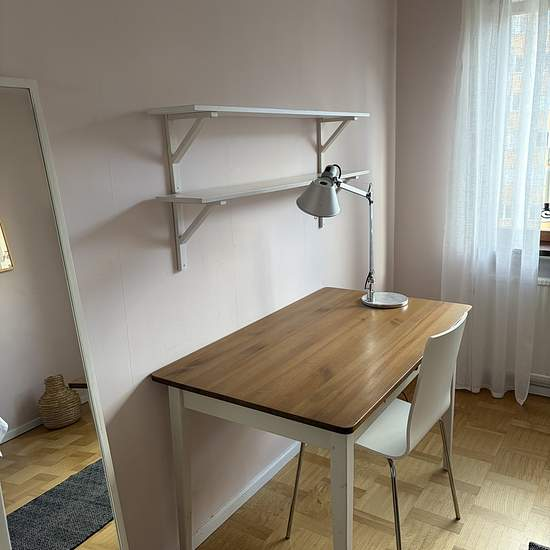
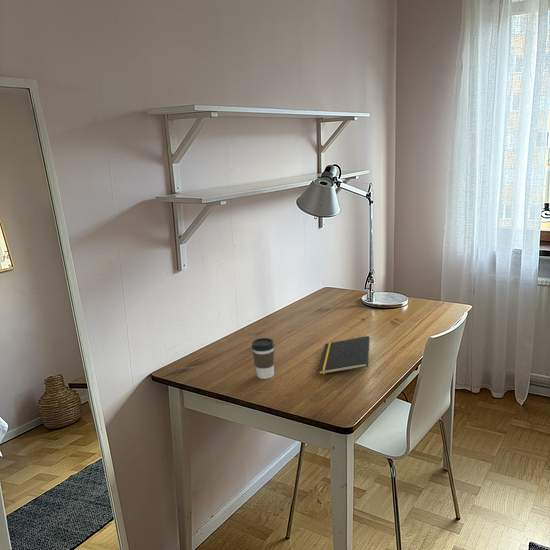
+ coffee cup [251,337,275,380]
+ notepad [318,335,371,375]
